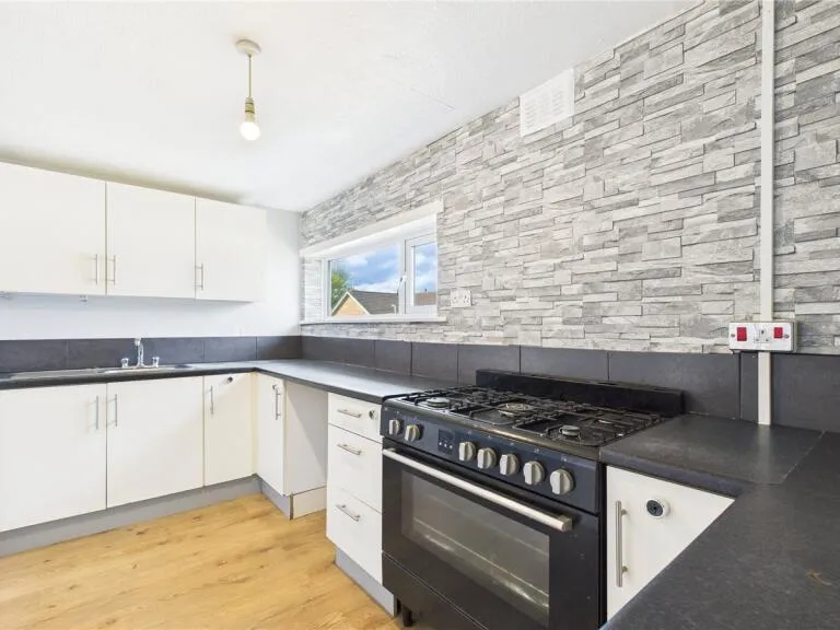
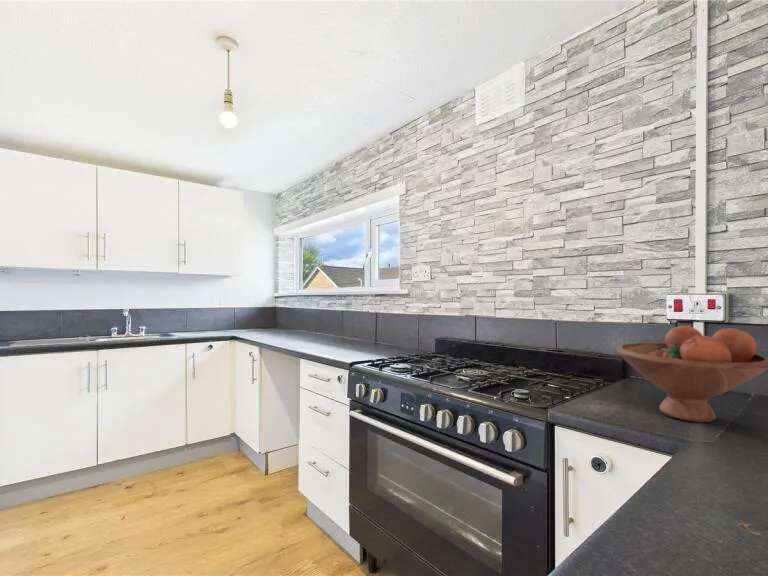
+ fruit bowl [616,325,768,423]
